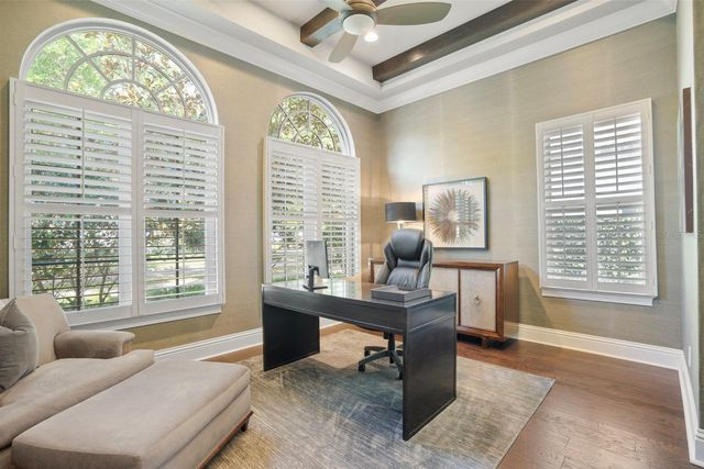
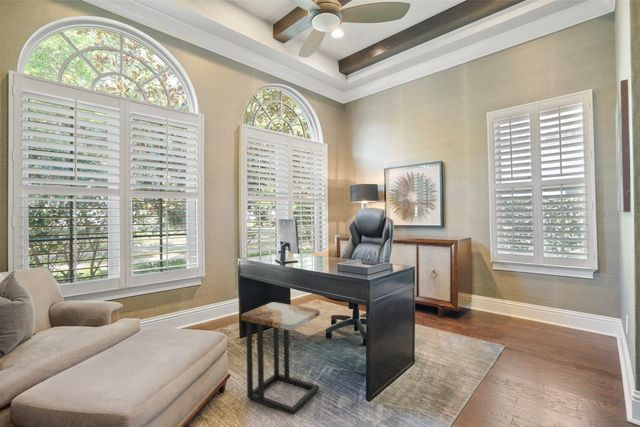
+ side table [241,301,321,416]
